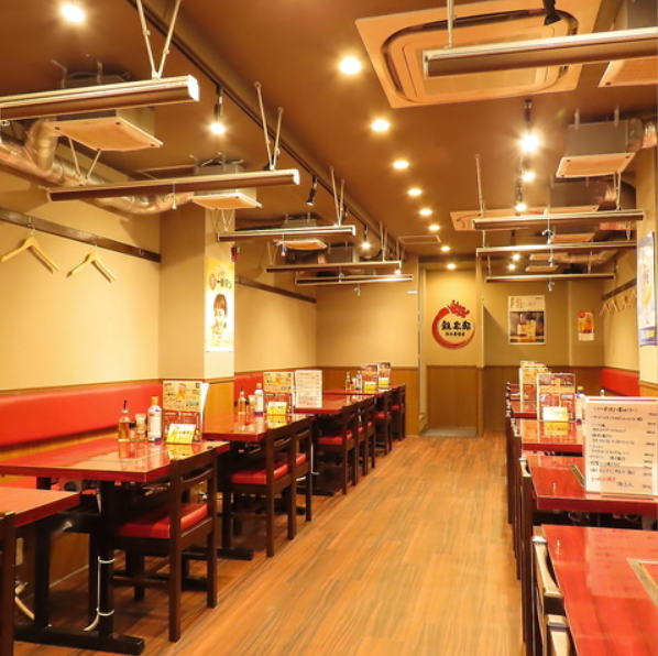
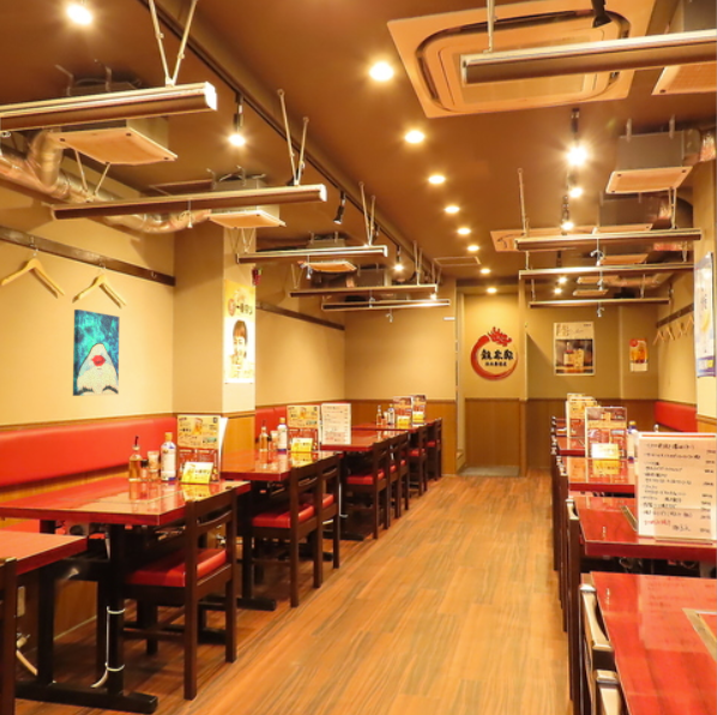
+ wall art [72,308,120,397]
